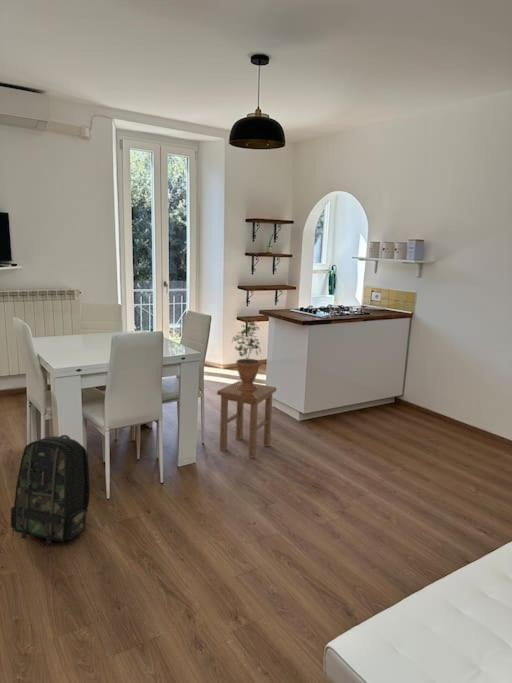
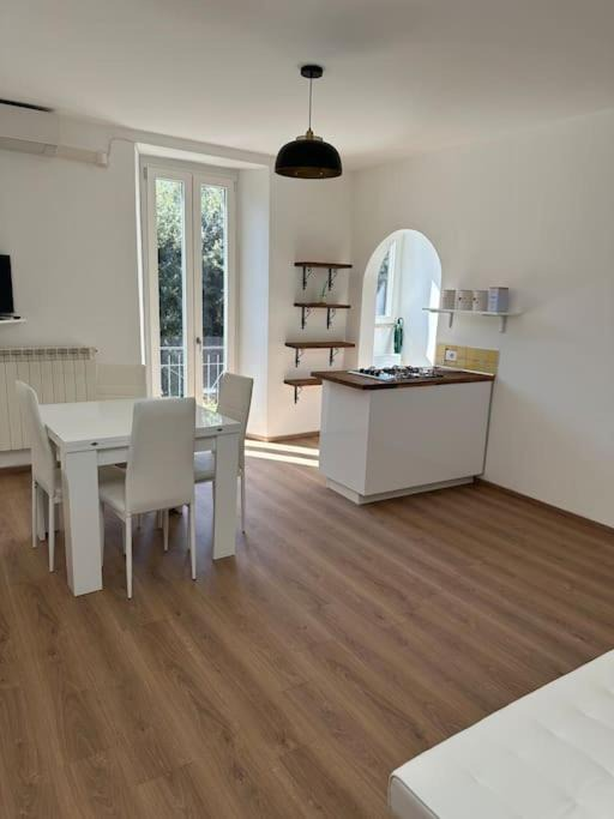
- backpack [10,434,91,545]
- potted plant [230,318,262,390]
- stool [216,380,277,459]
